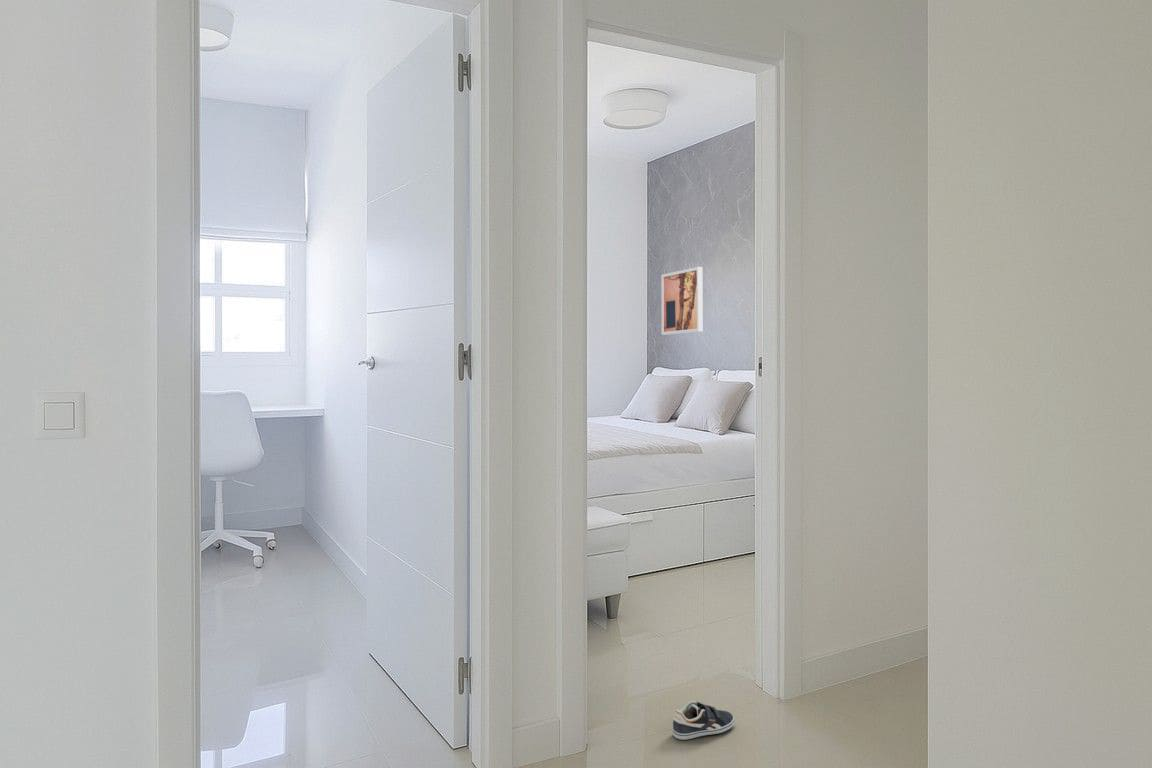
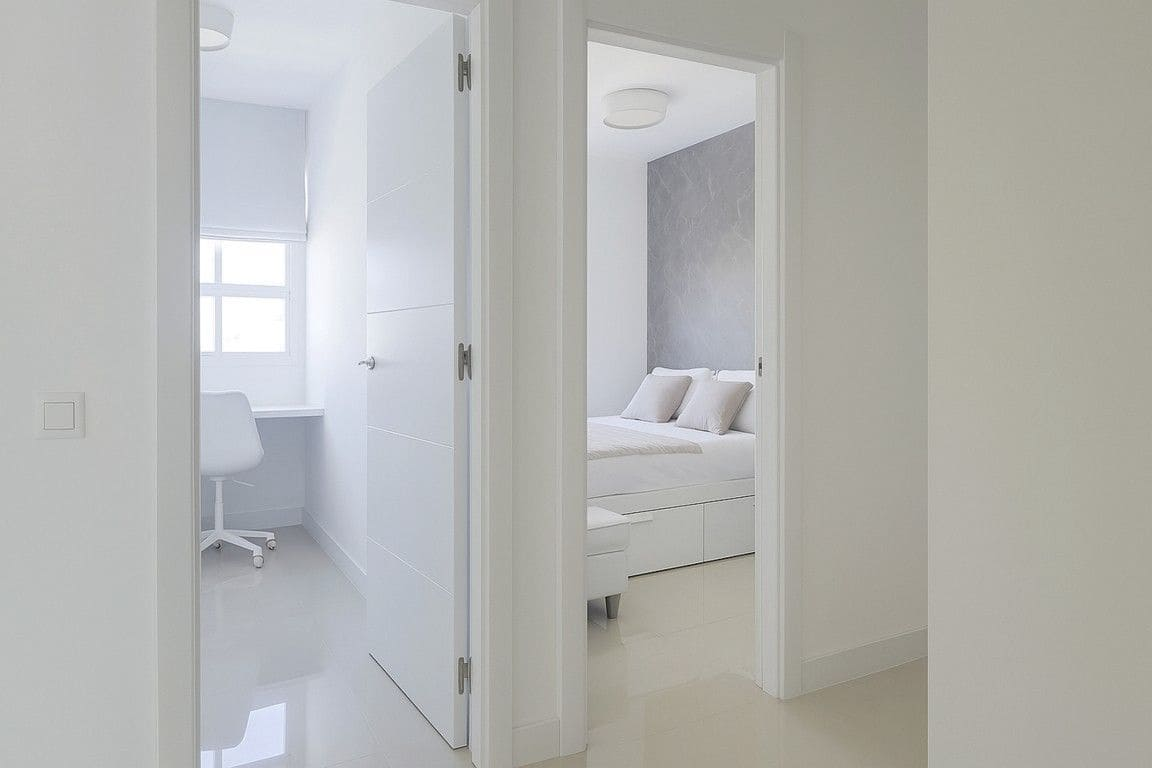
- sneaker [672,700,735,741]
- wall art [660,266,703,336]
